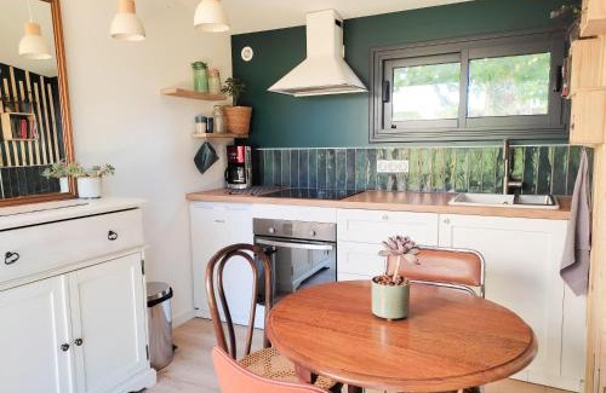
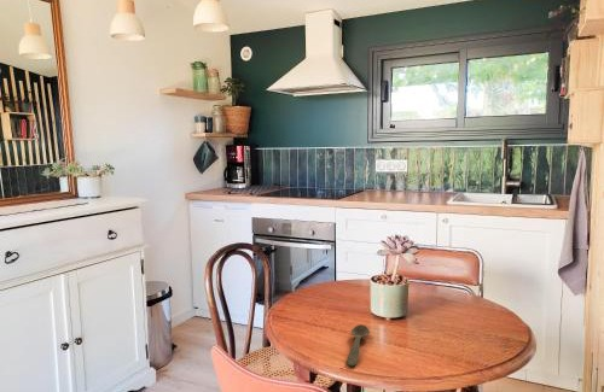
+ spoon [345,323,371,368]
